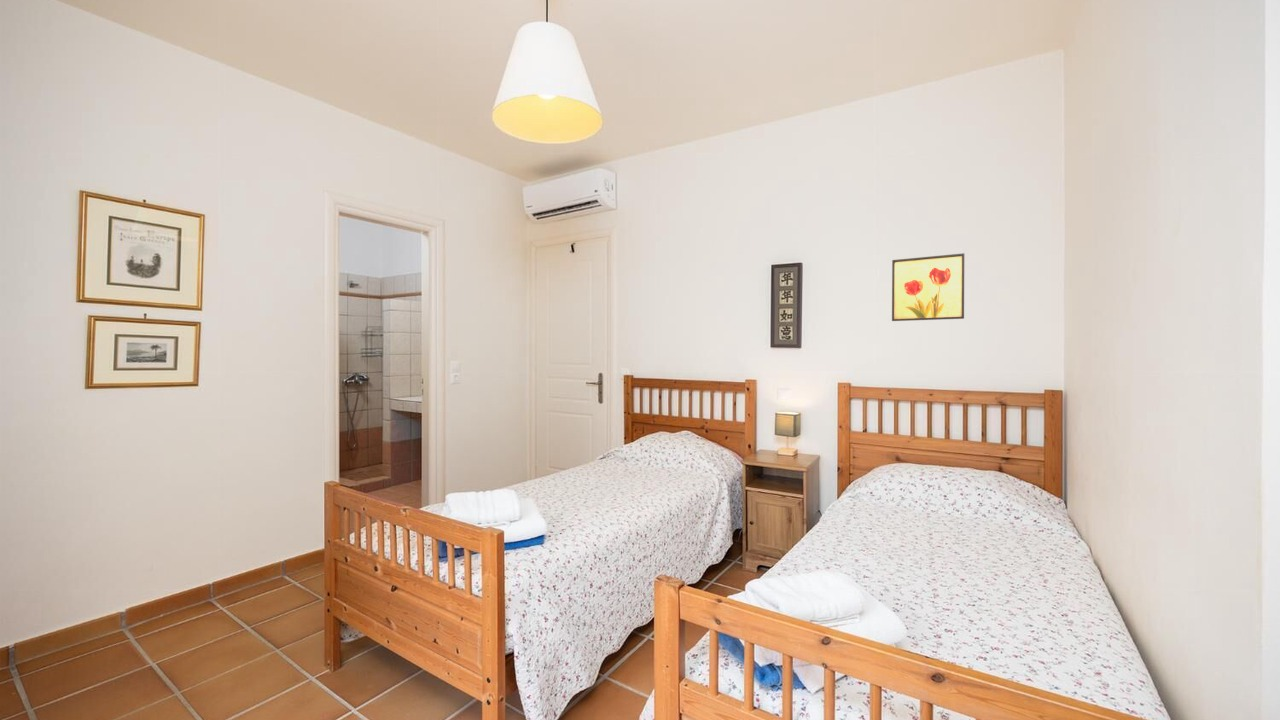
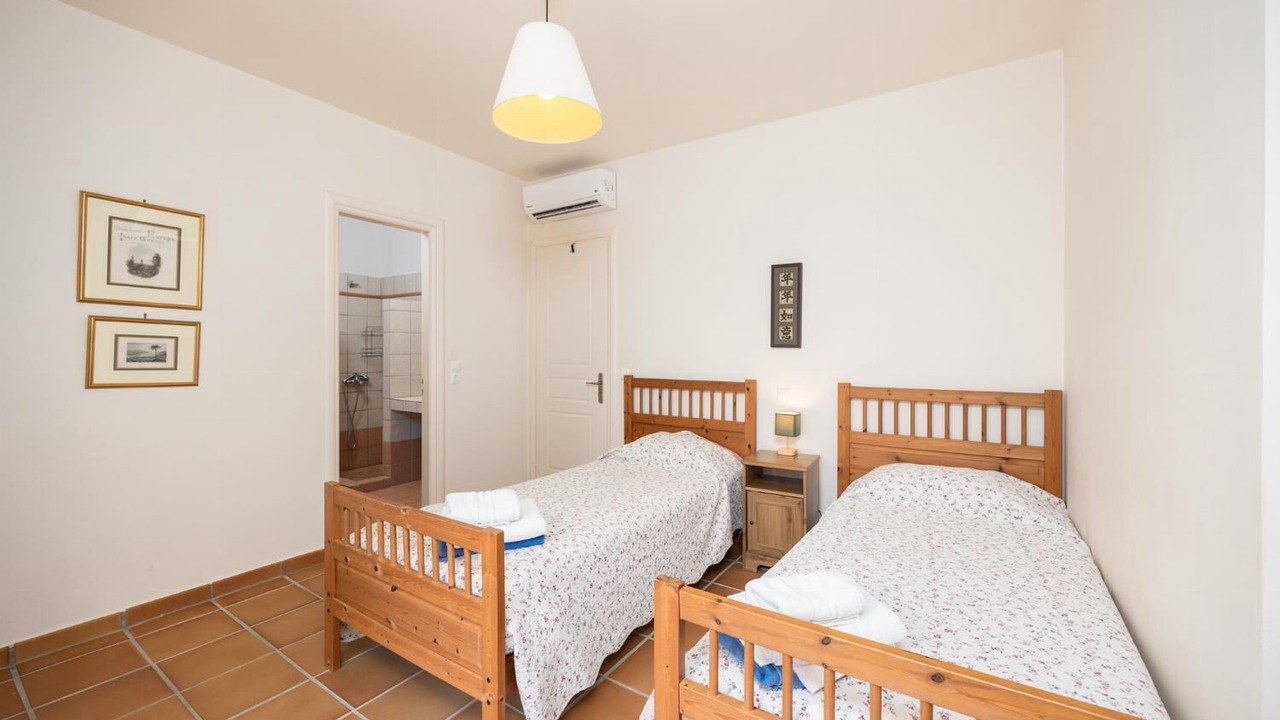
- wall art [891,252,965,322]
